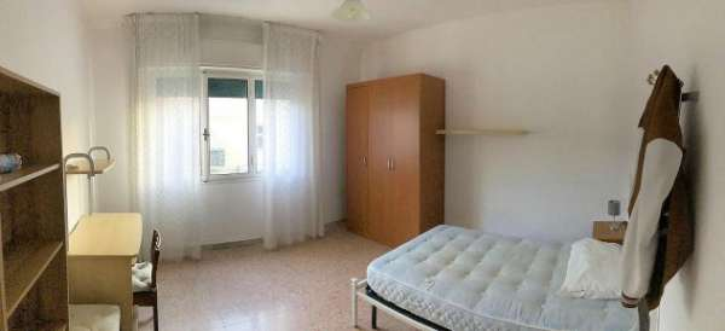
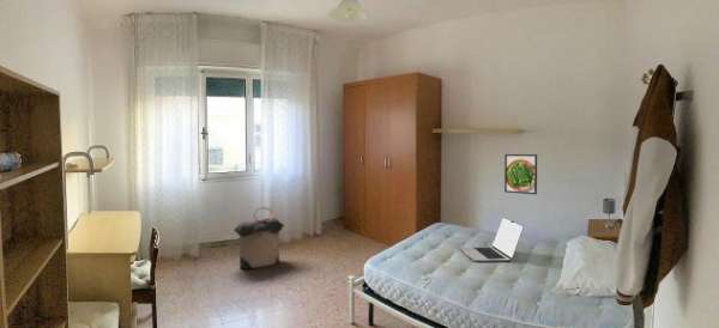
+ laundry hamper [232,206,285,271]
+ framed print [503,153,538,195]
+ laptop [458,217,525,263]
